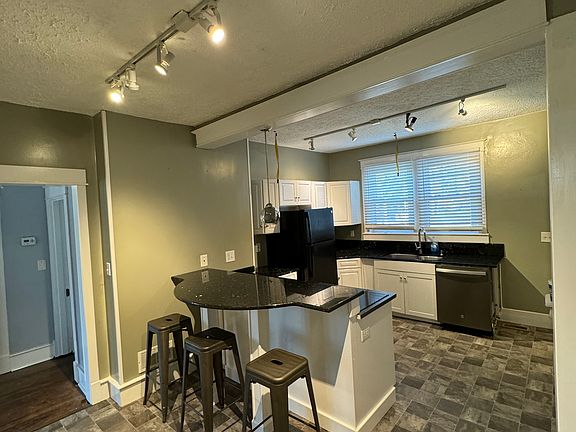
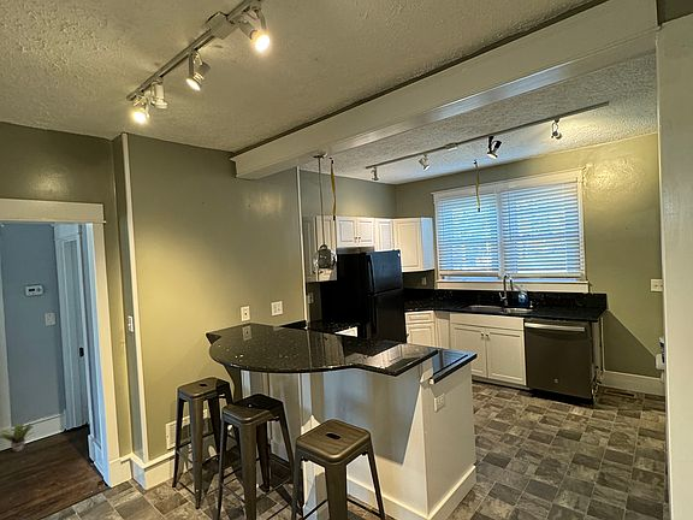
+ potted plant [0,422,36,454]
